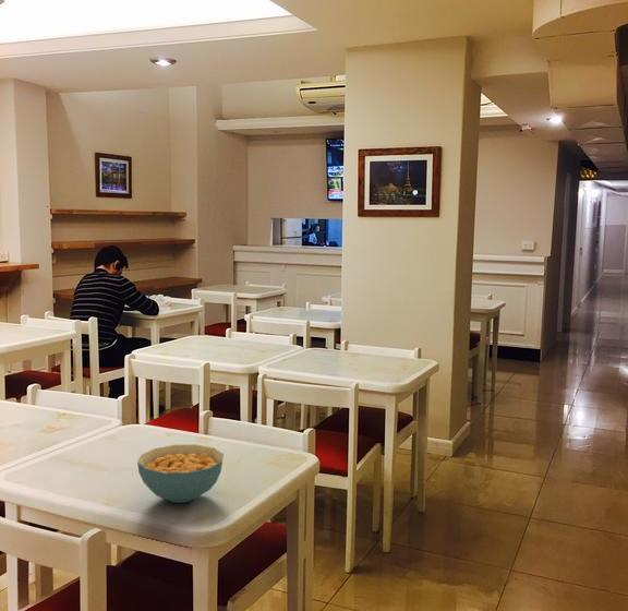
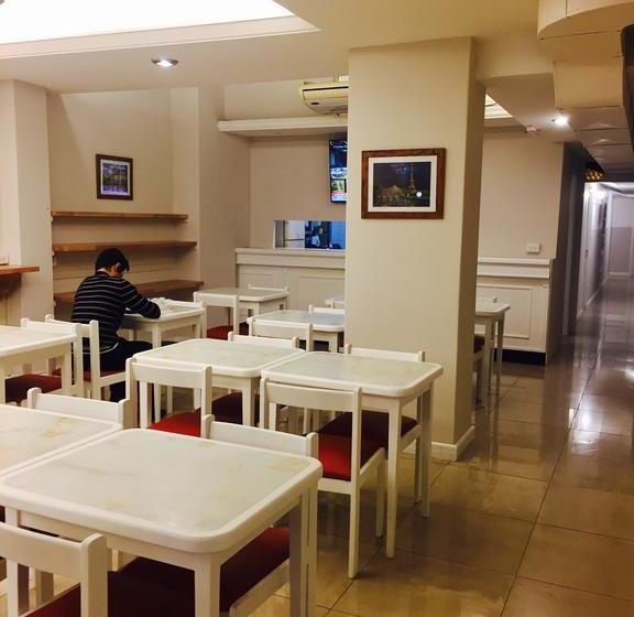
- cereal bowl [136,444,225,504]
